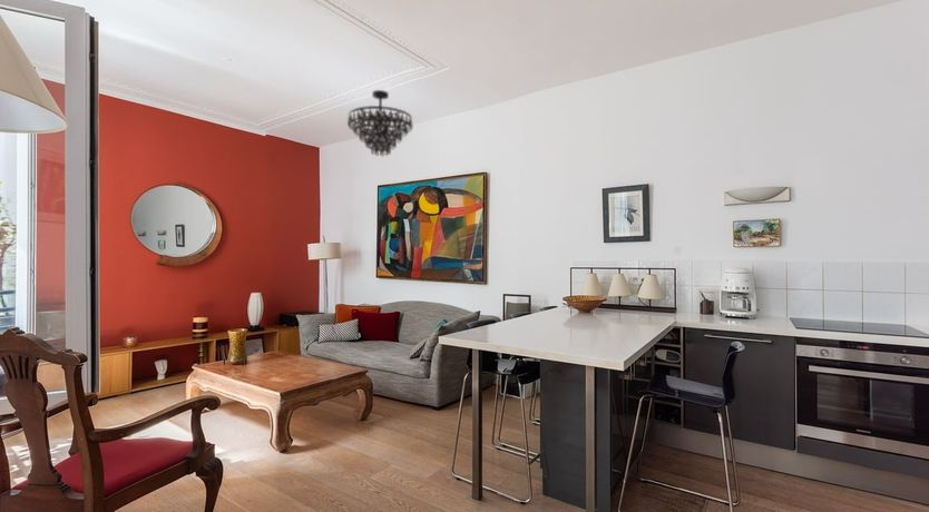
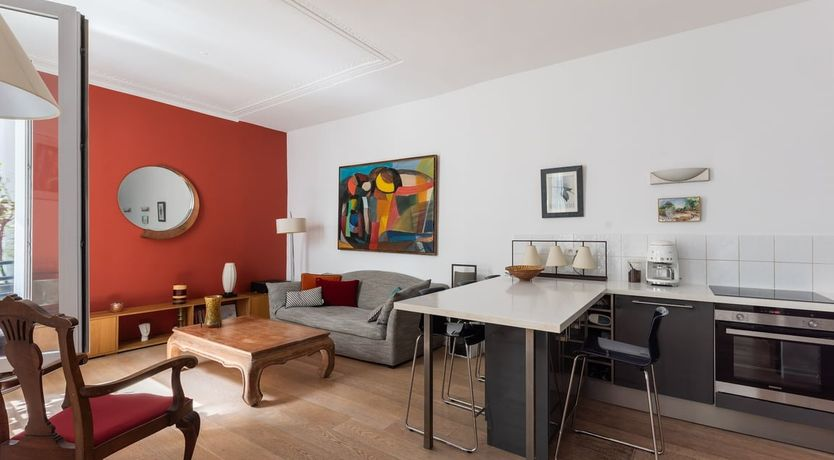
- chandelier [346,89,413,157]
